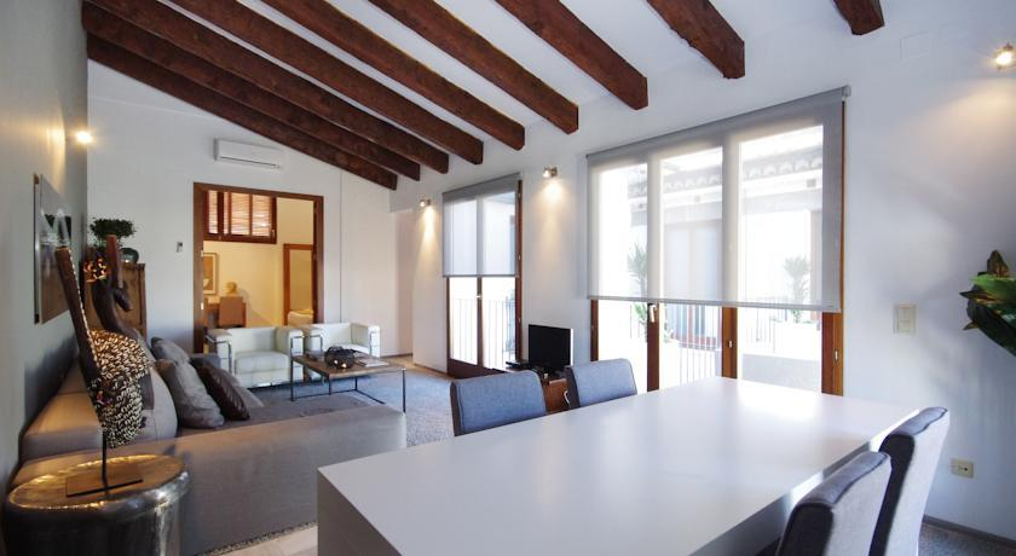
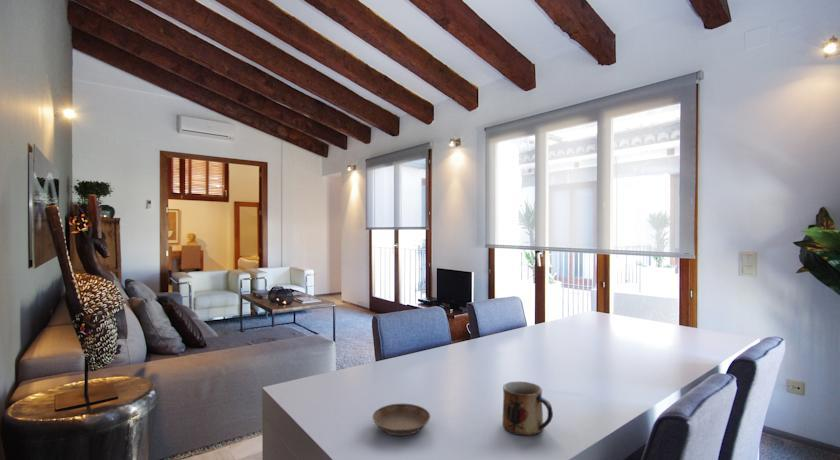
+ saucer [372,403,431,437]
+ mug [502,380,554,437]
